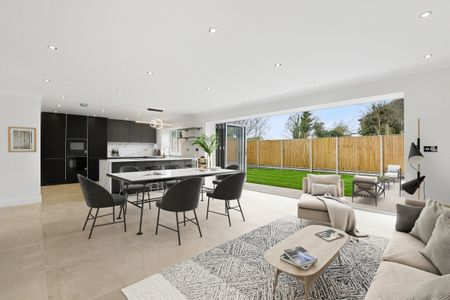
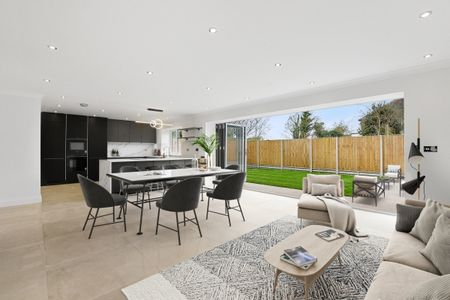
- wall art [7,125,38,153]
